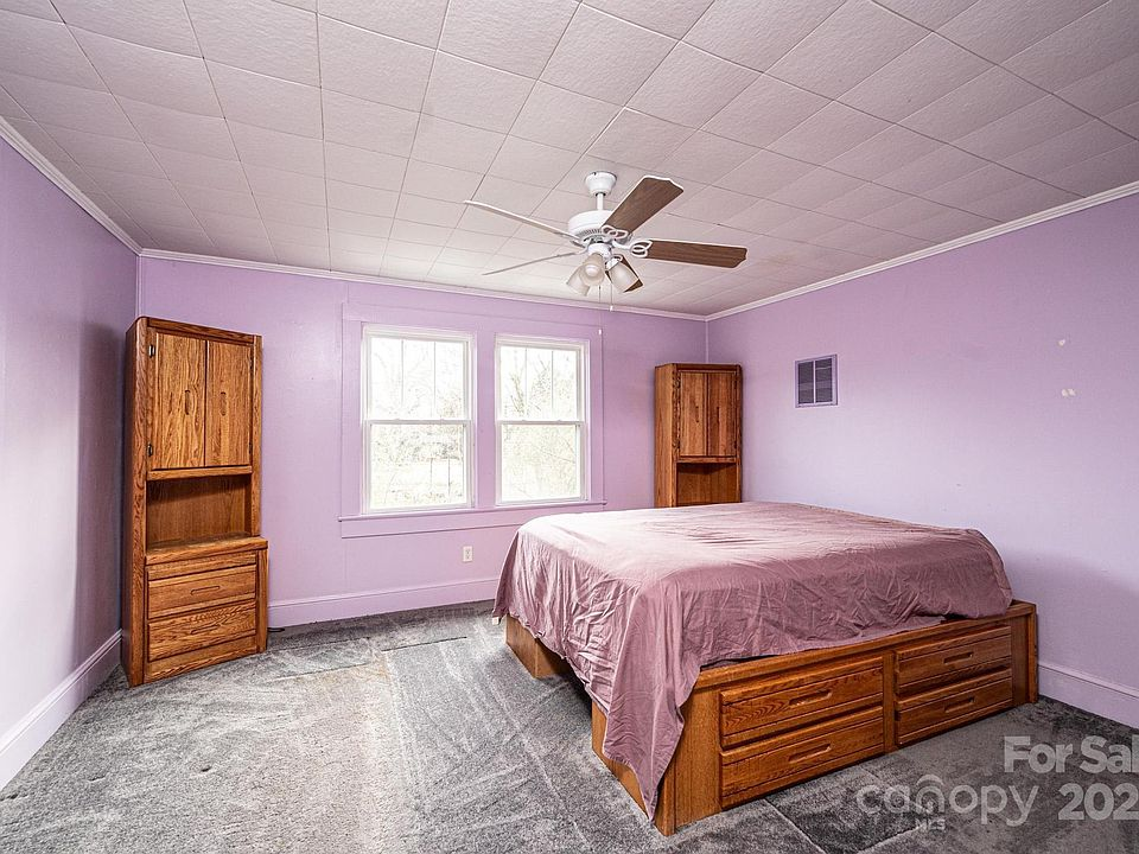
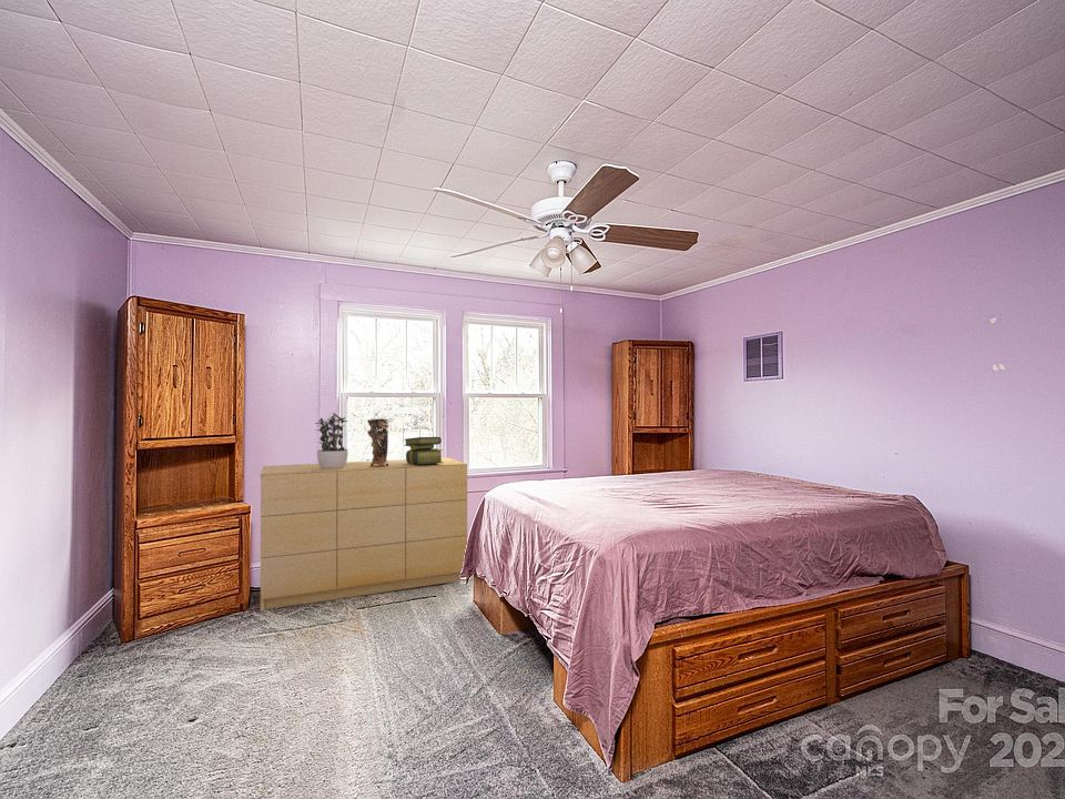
+ dresser [260,456,468,611]
+ potted plant [314,412,349,469]
+ stack of books [403,436,444,465]
+ decorative vase [366,417,389,467]
